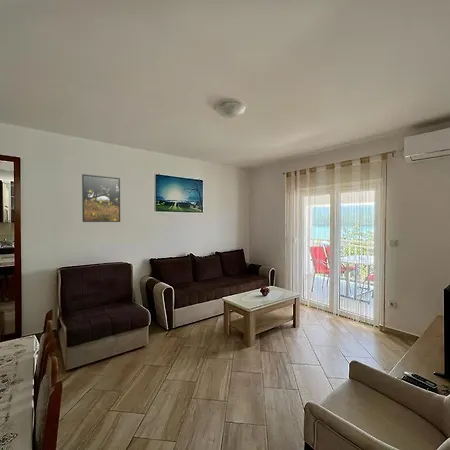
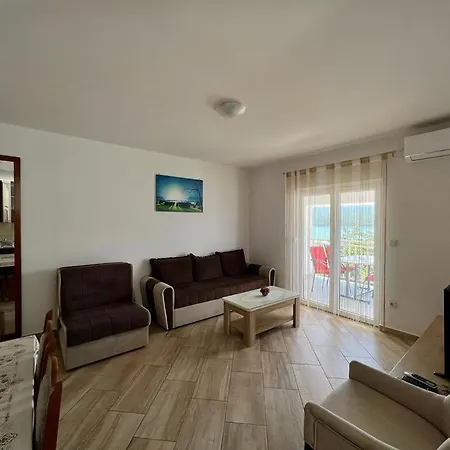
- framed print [81,173,121,223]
